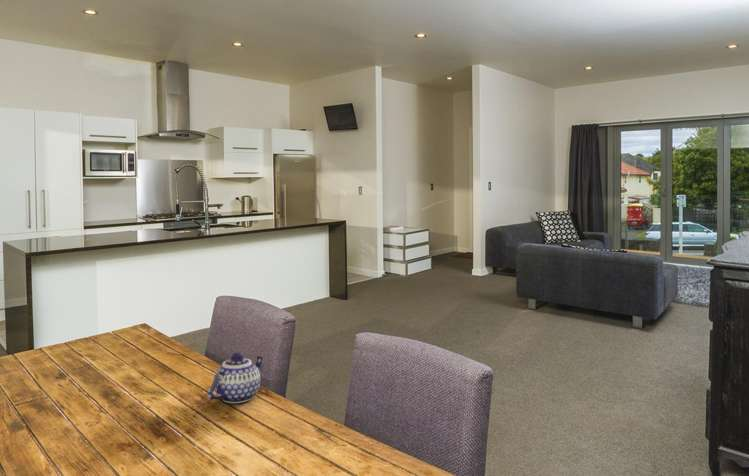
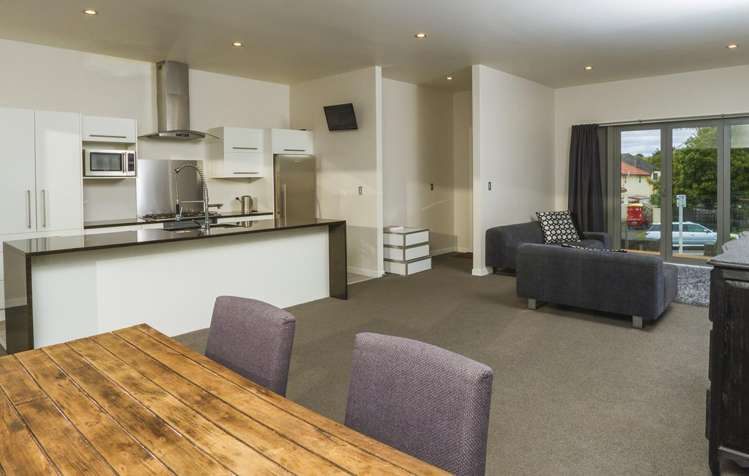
- teapot [206,352,265,404]
